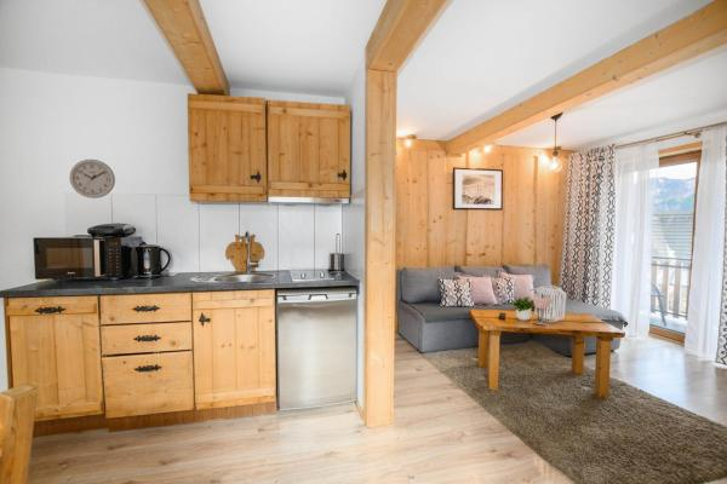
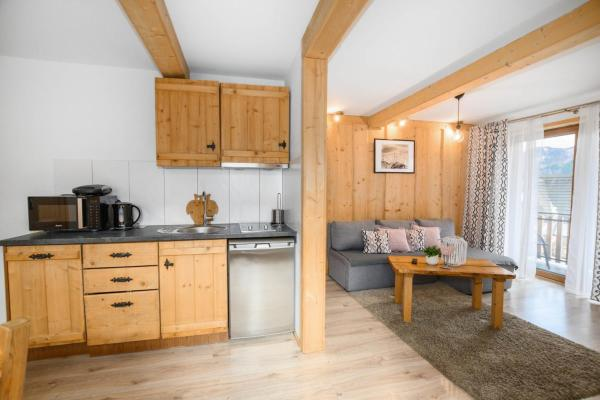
- wall clock [69,159,116,200]
